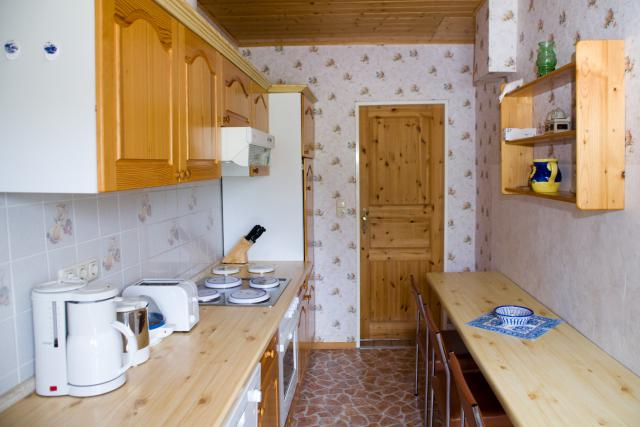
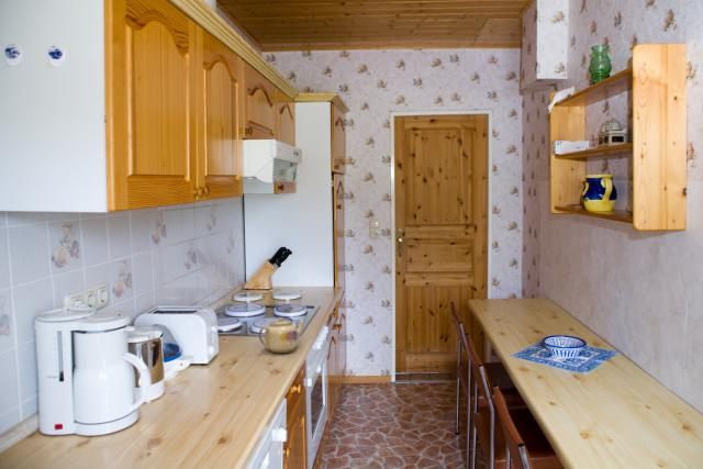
+ teapot [258,316,306,354]
